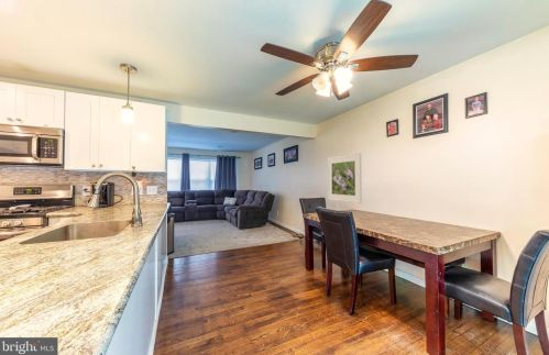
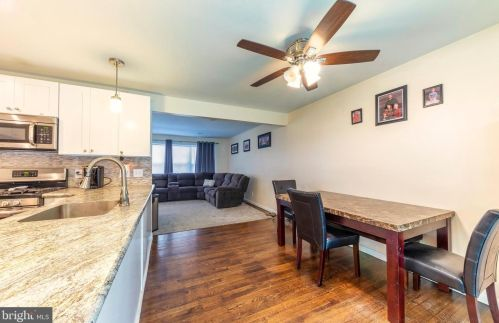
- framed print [327,152,363,204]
